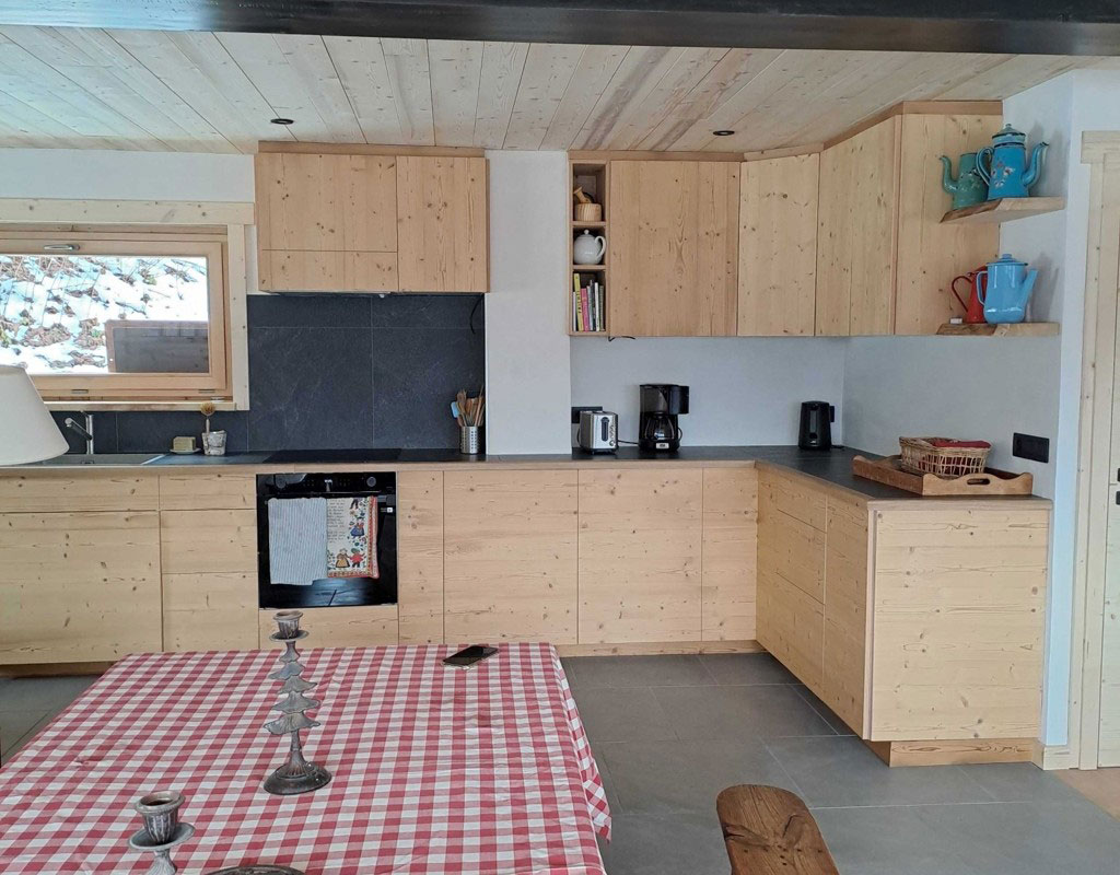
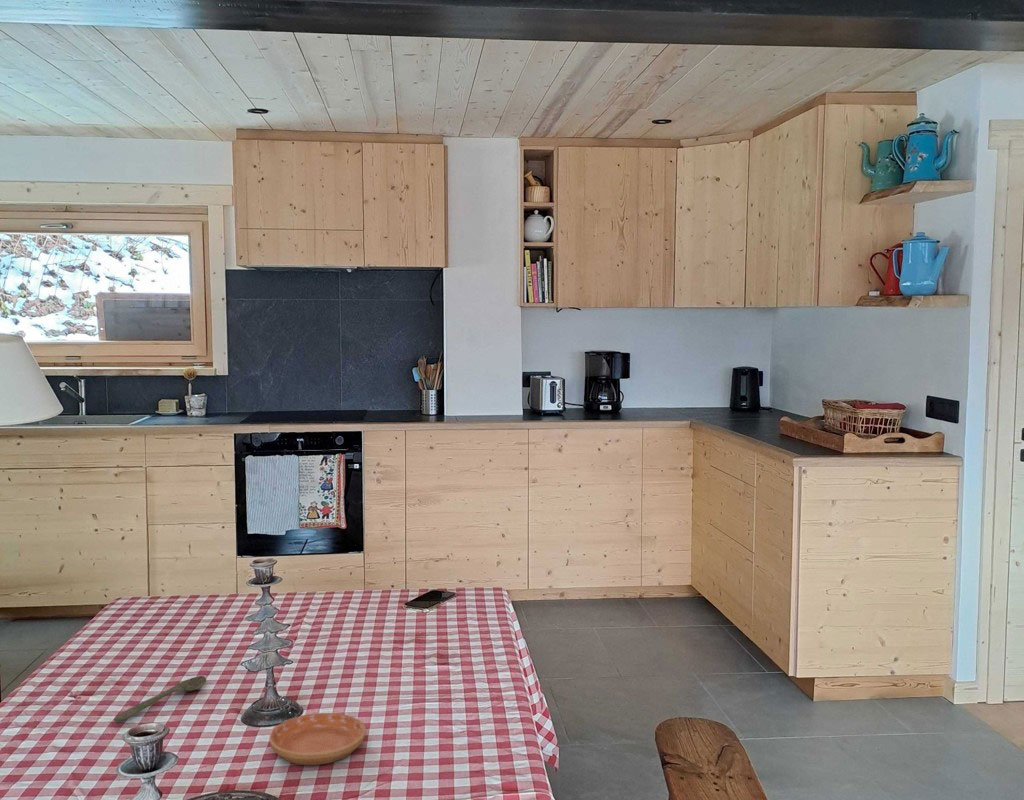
+ saucer [268,712,367,766]
+ spoon [113,675,207,722]
